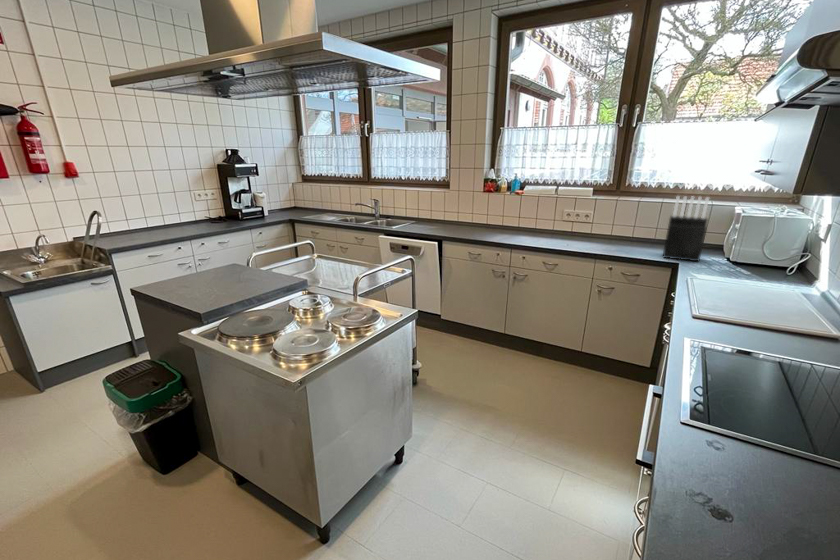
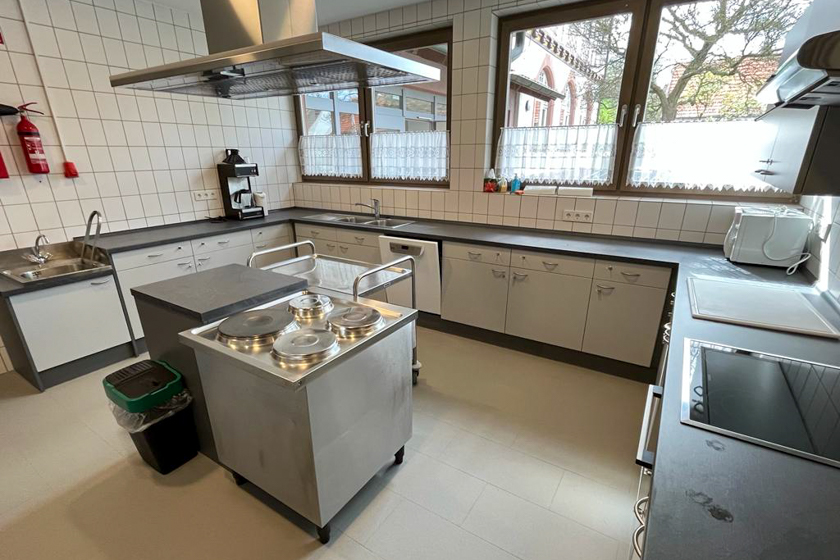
- knife block [662,195,710,262]
